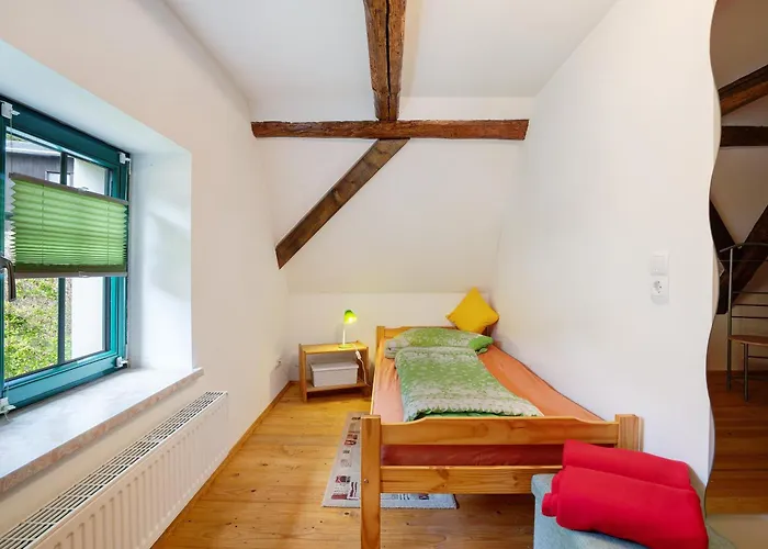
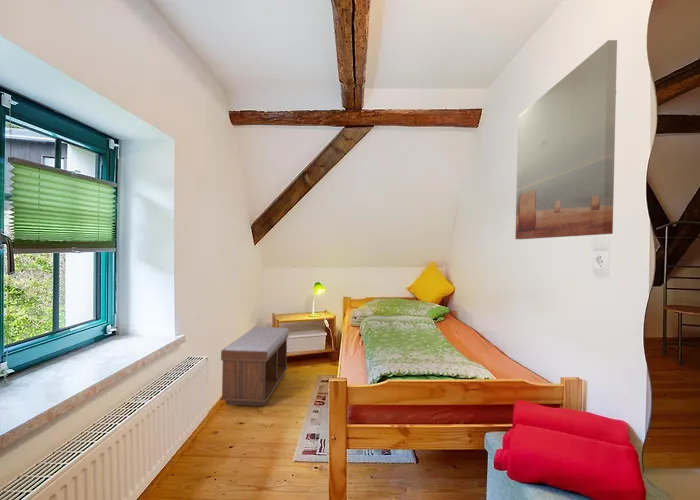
+ wall art [514,39,618,240]
+ bench [219,326,290,407]
